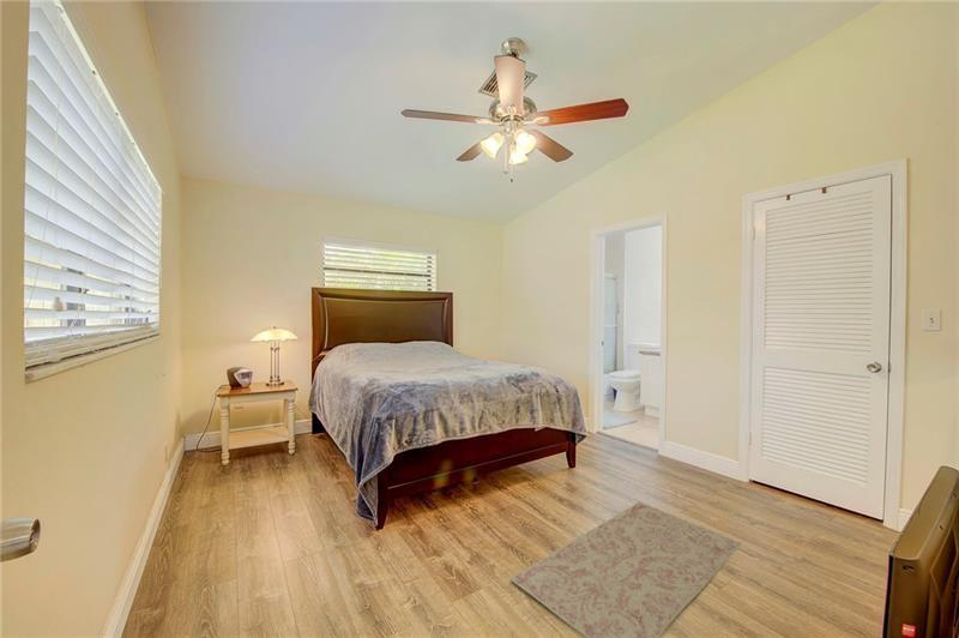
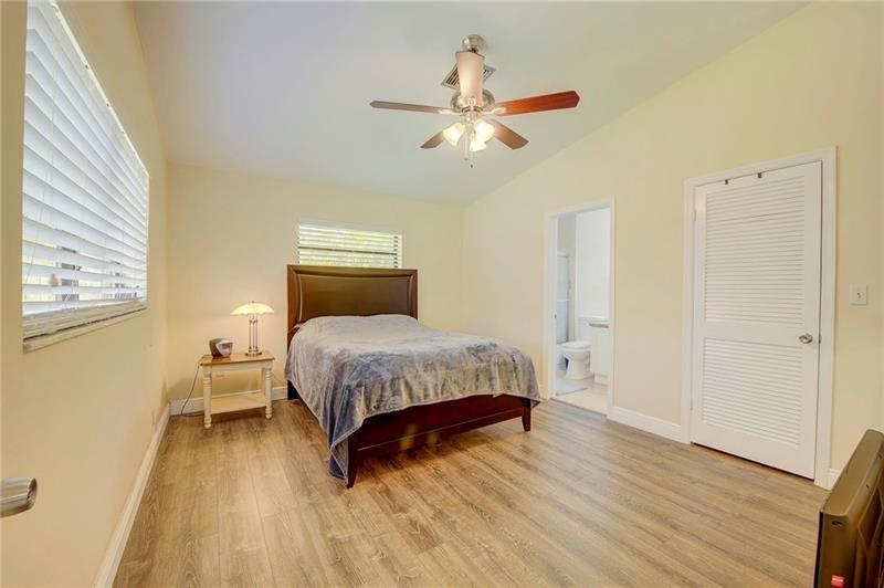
- rug [508,500,742,638]
